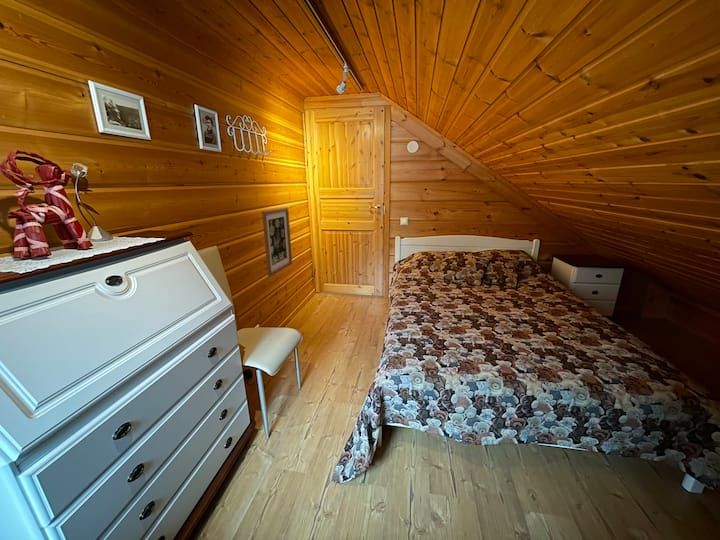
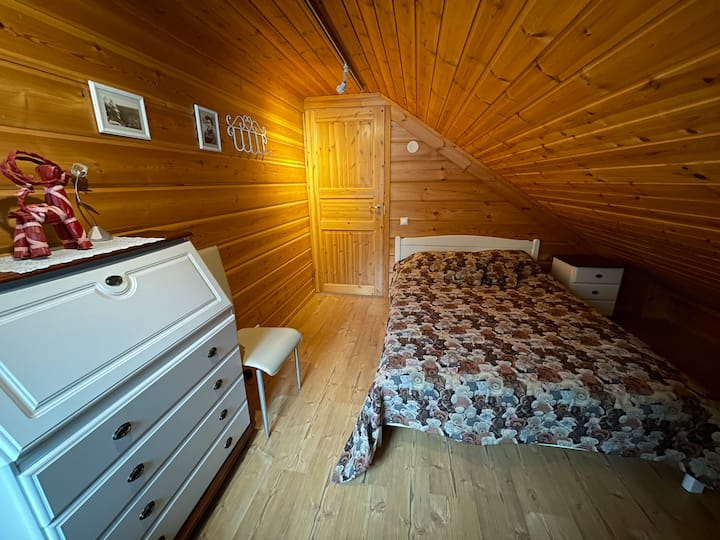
- wall art [261,206,293,278]
